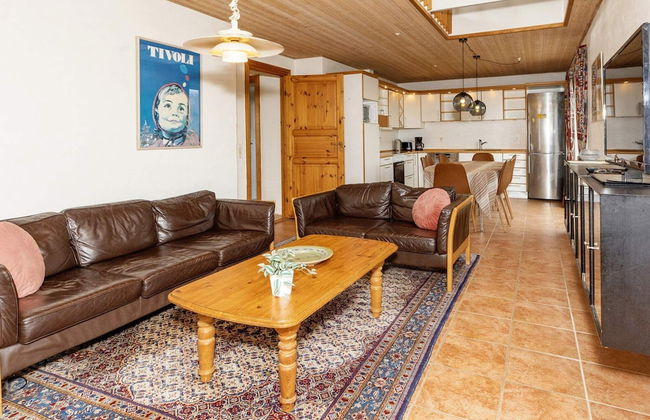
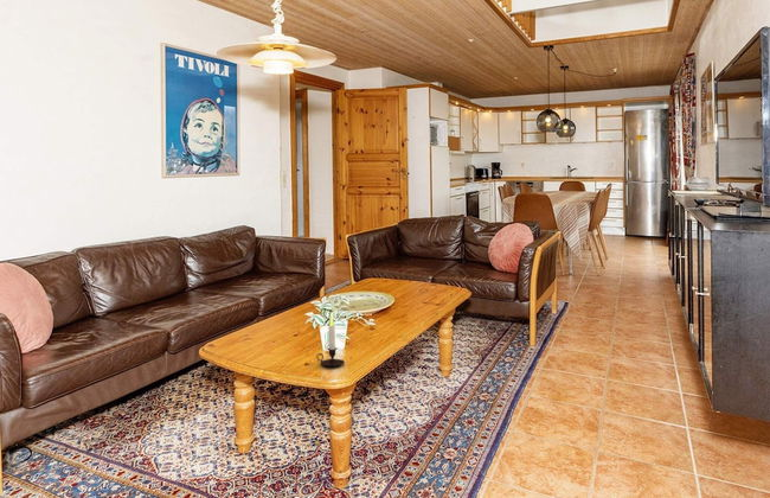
+ candle [315,314,346,368]
